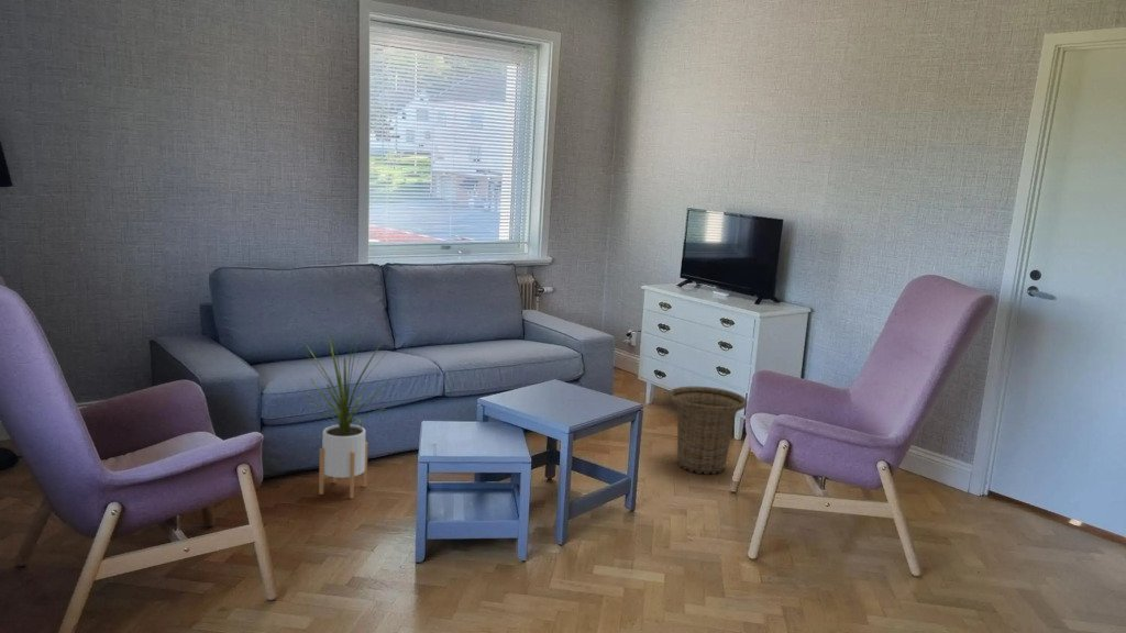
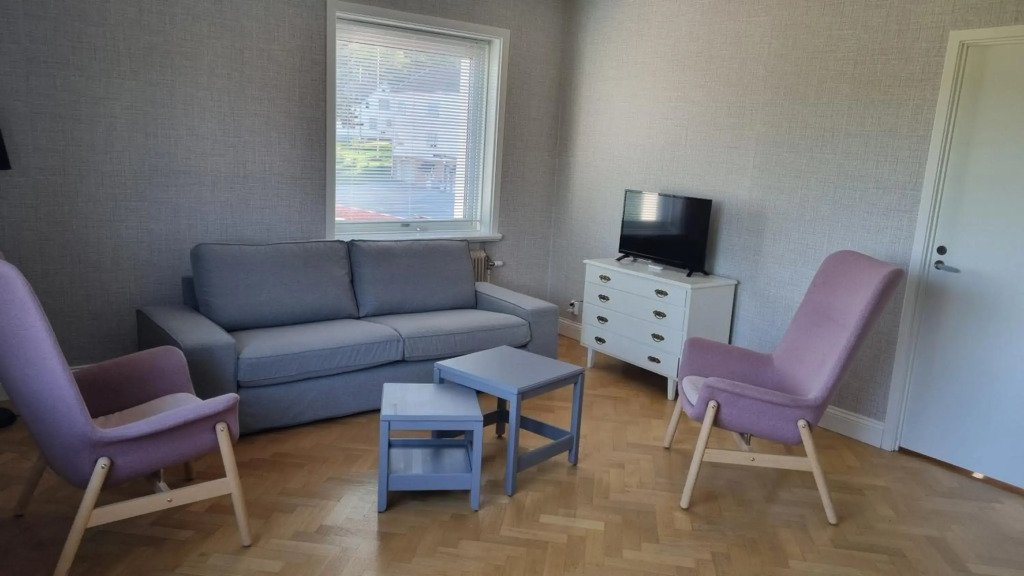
- house plant [299,329,390,500]
- basket [667,386,748,475]
